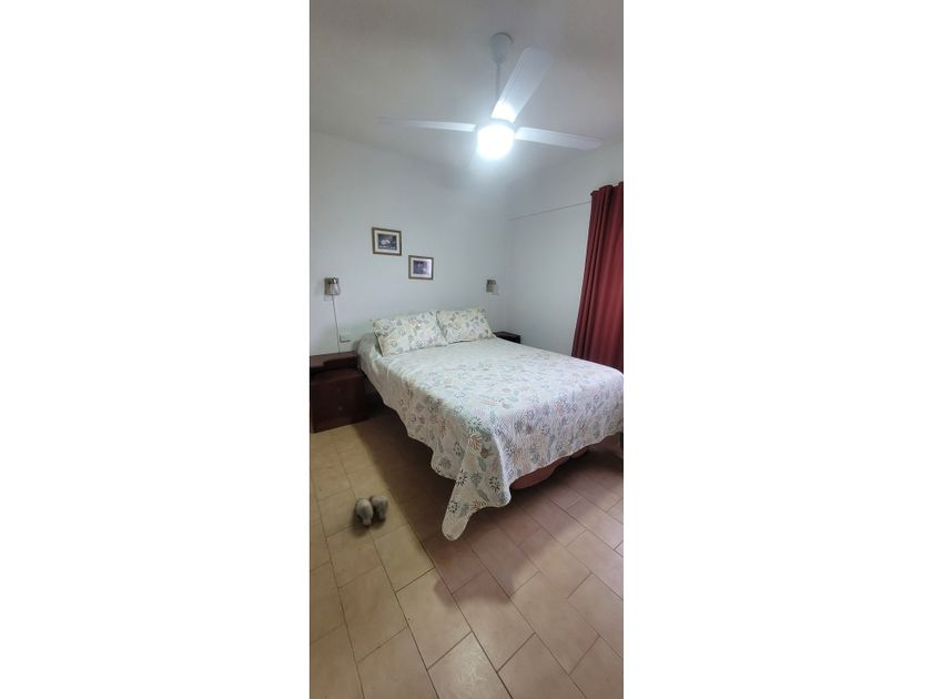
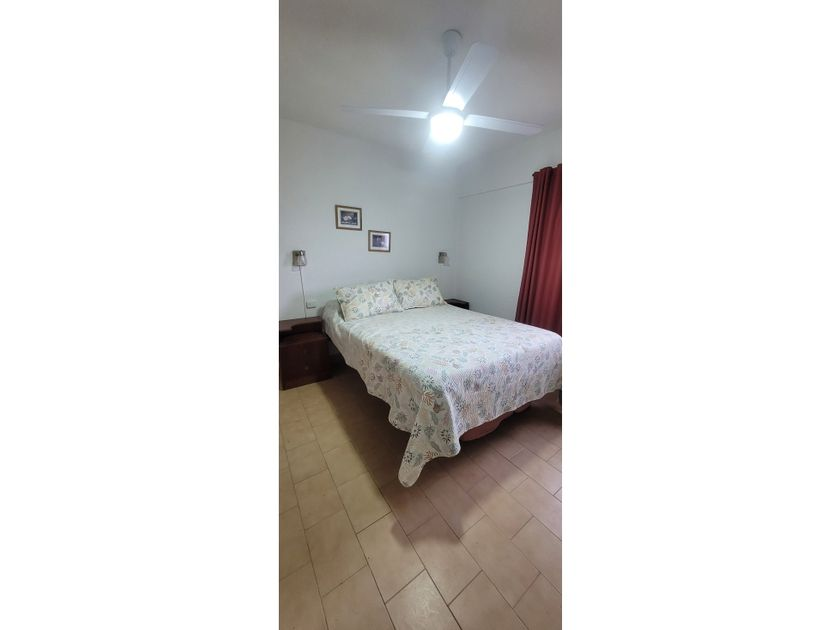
- slippers [354,494,389,527]
